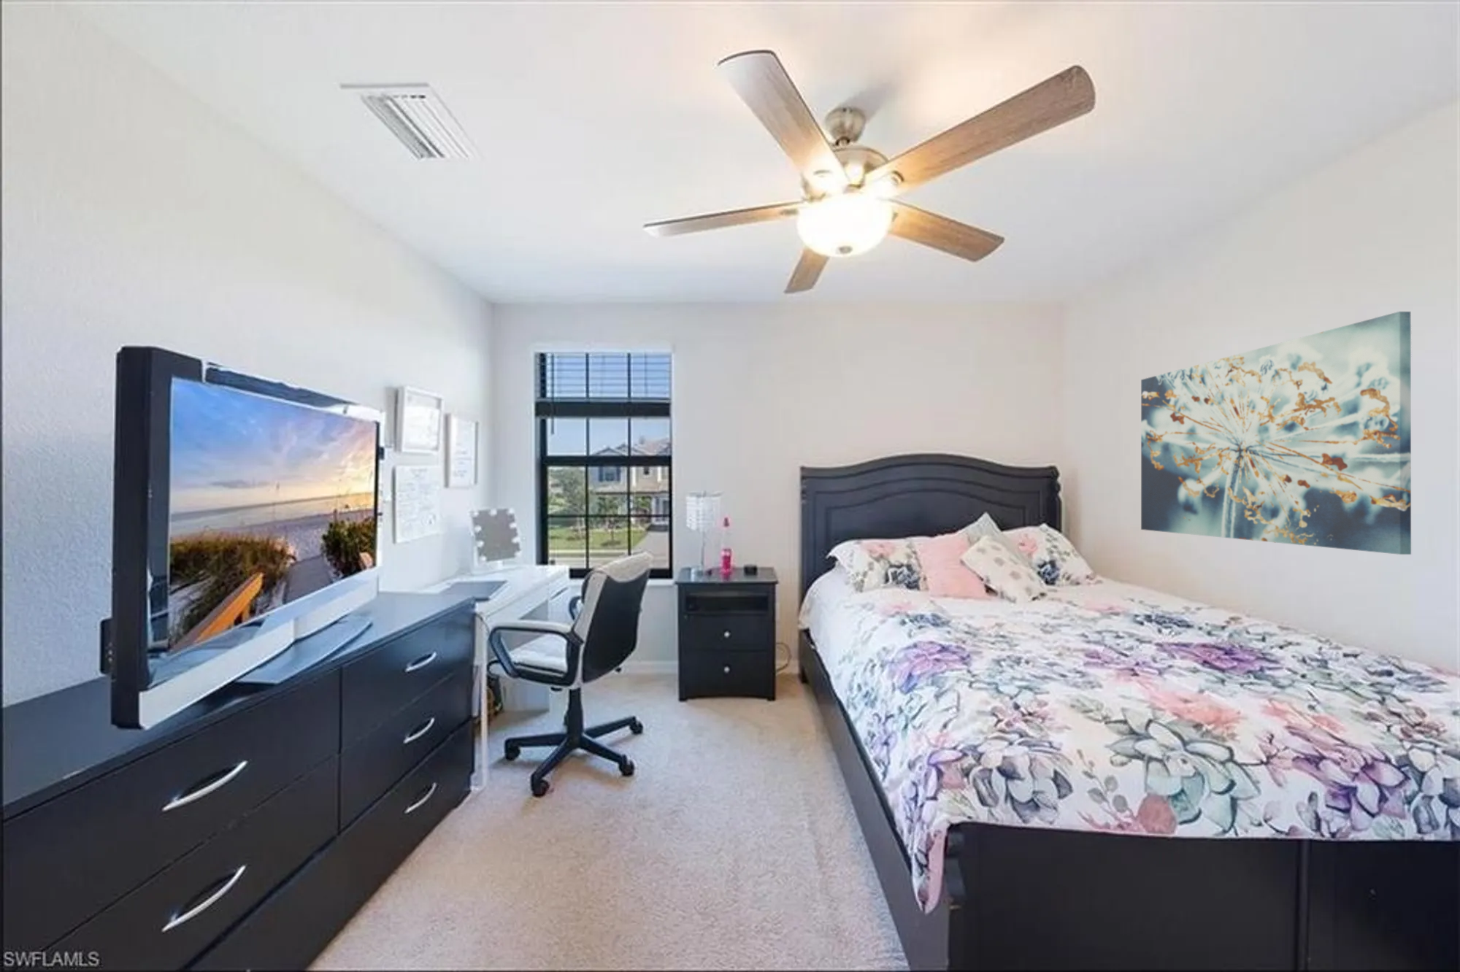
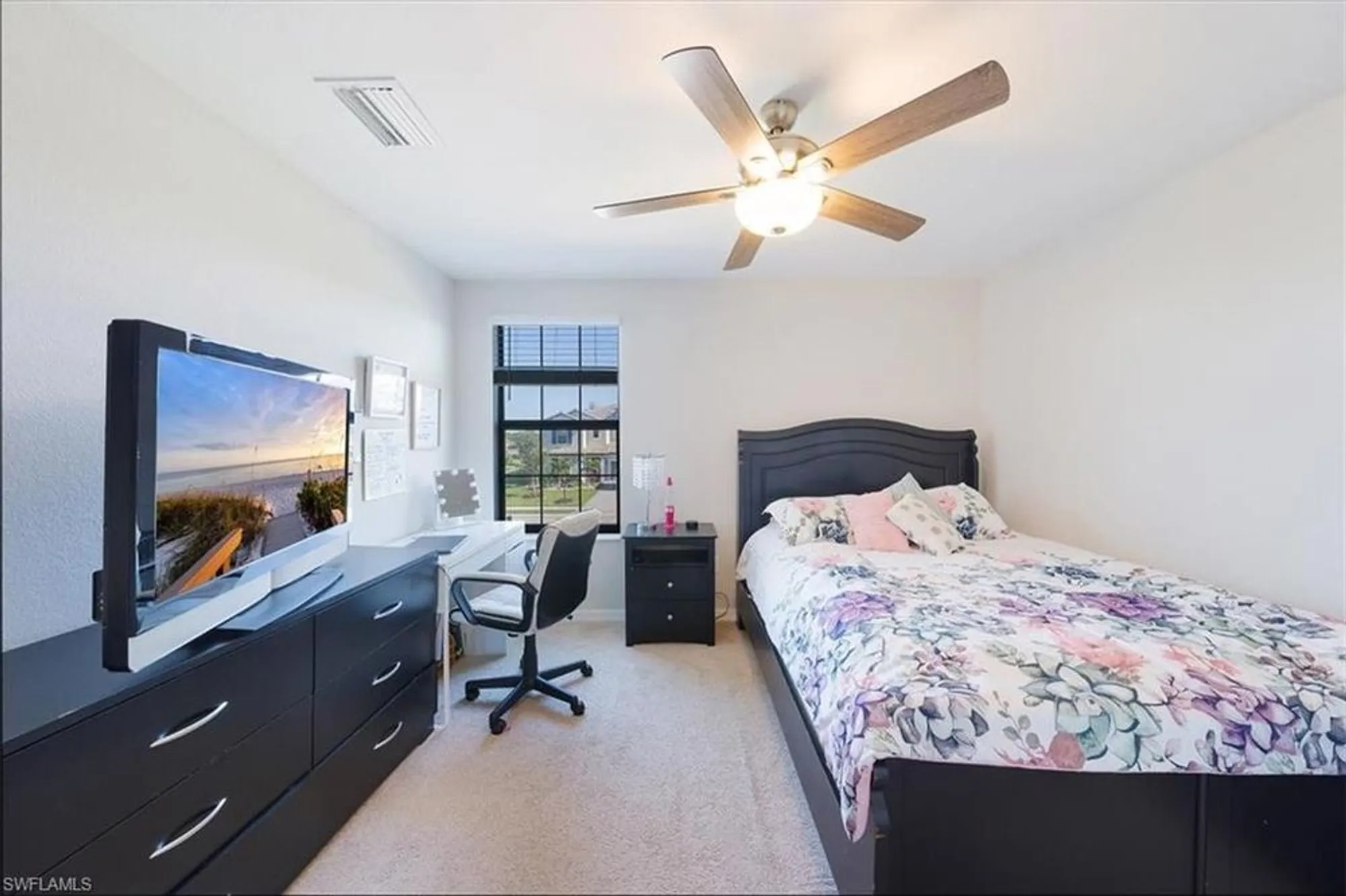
- wall art [1140,311,1412,555]
